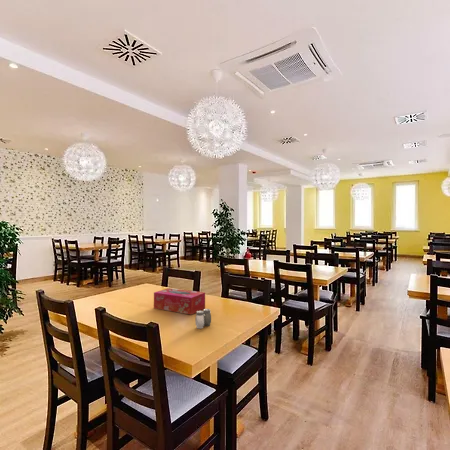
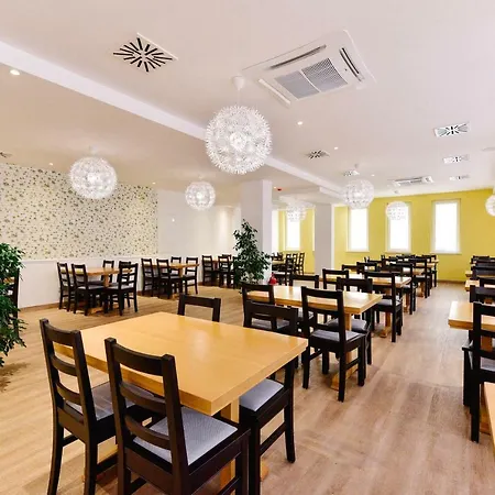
- tissue box [153,287,206,316]
- salt and pepper shaker [194,308,212,329]
